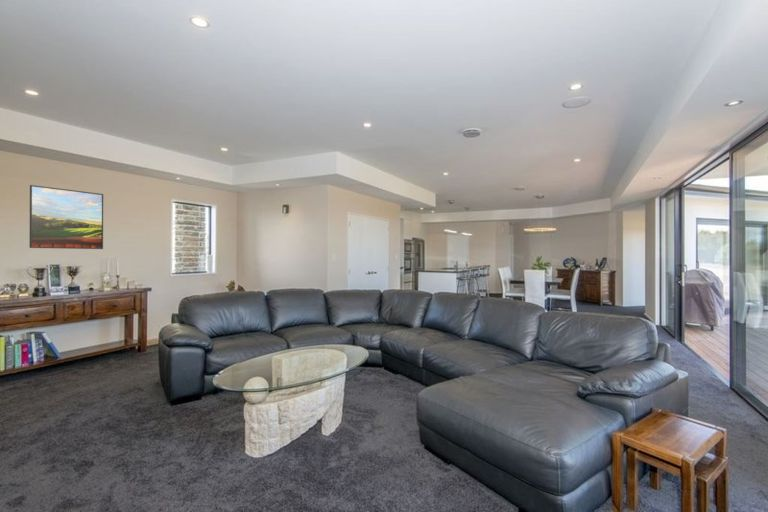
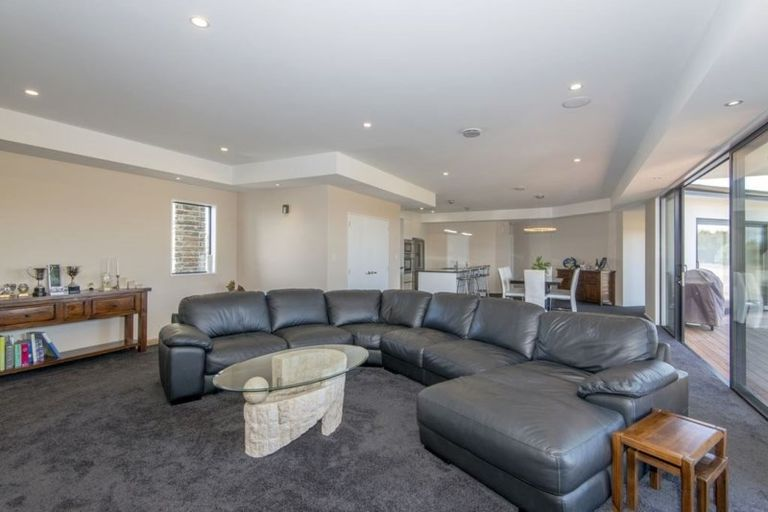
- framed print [29,184,104,250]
